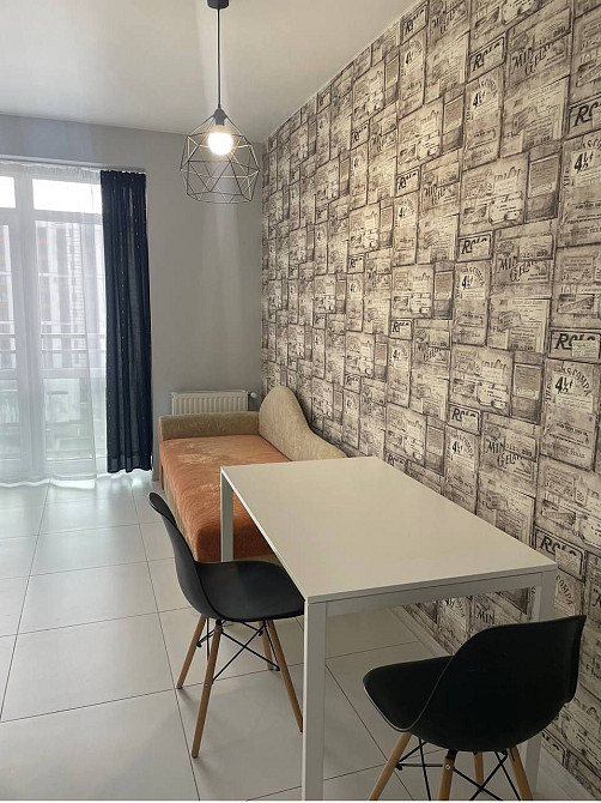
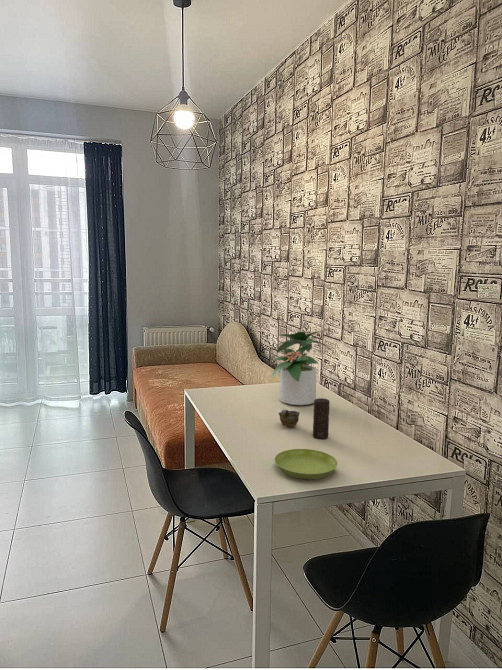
+ potted plant [270,331,331,406]
+ saucer [273,448,339,480]
+ candle [312,397,331,439]
+ cup [278,408,301,427]
